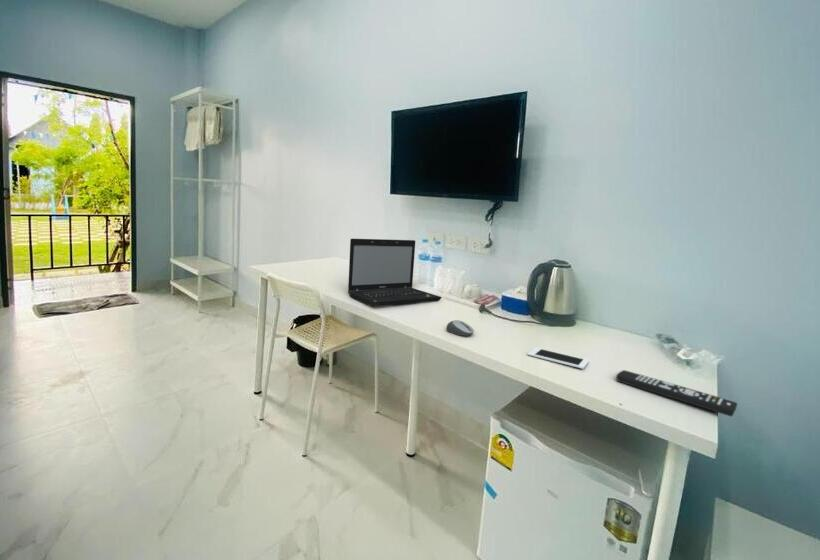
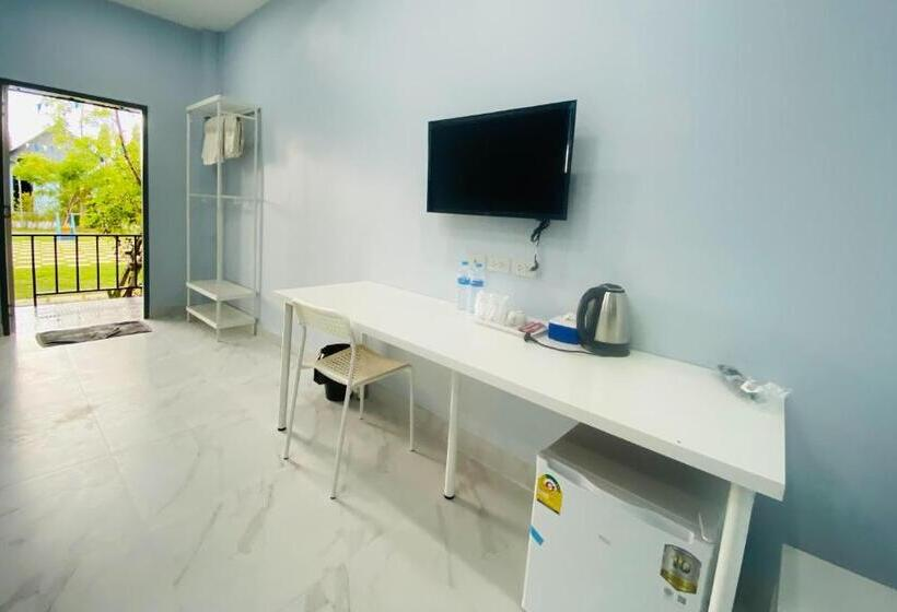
- cell phone [526,347,590,370]
- computer mouse [445,319,475,337]
- remote control [615,369,738,417]
- laptop [347,238,443,307]
